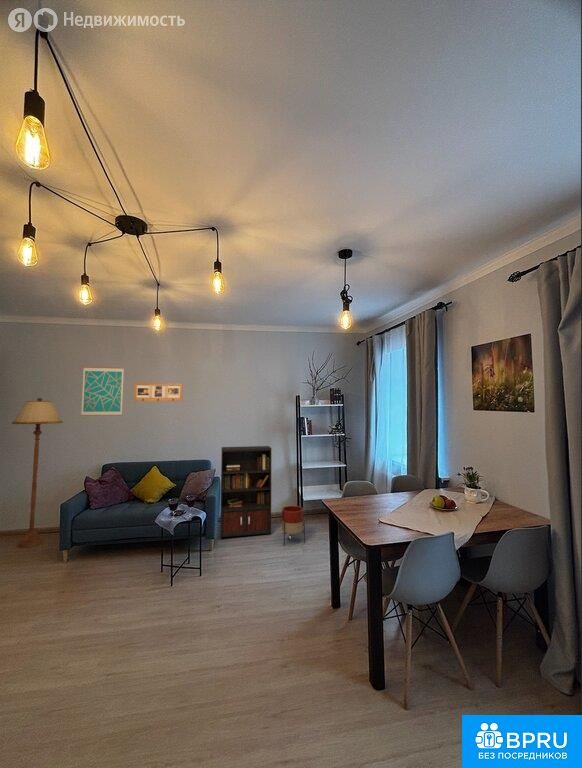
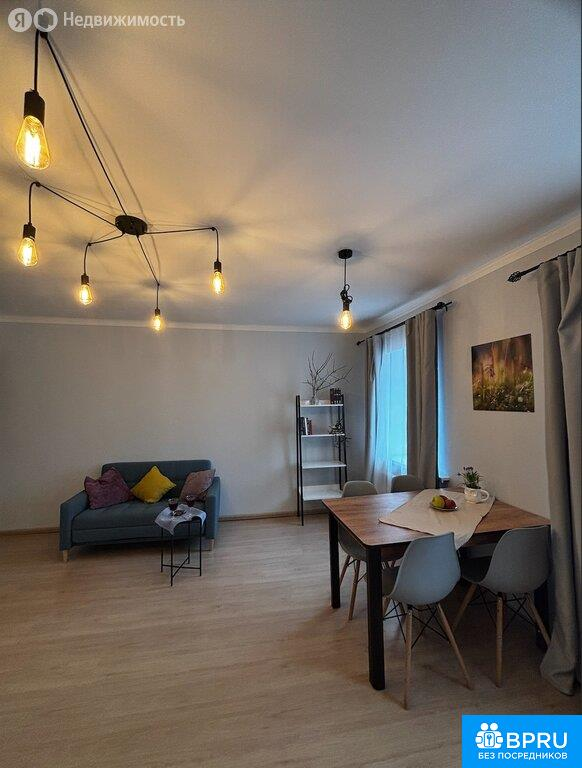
- picture frame [133,382,184,402]
- wall art [80,366,125,417]
- floor lamp [11,397,63,549]
- planter [281,505,306,547]
- bookcase [219,445,280,539]
